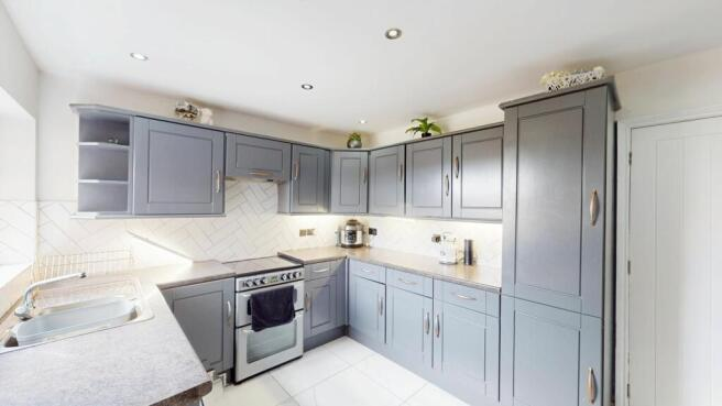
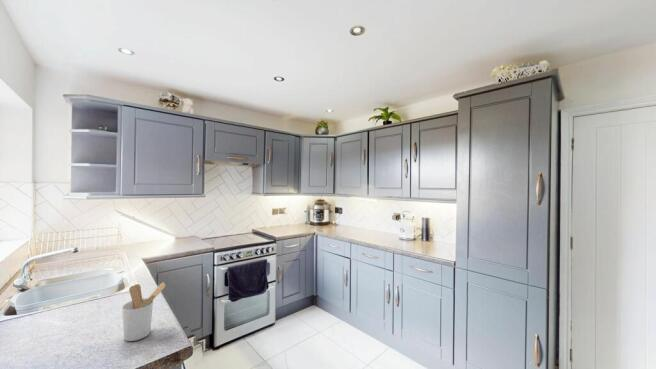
+ utensil holder [121,281,167,342]
